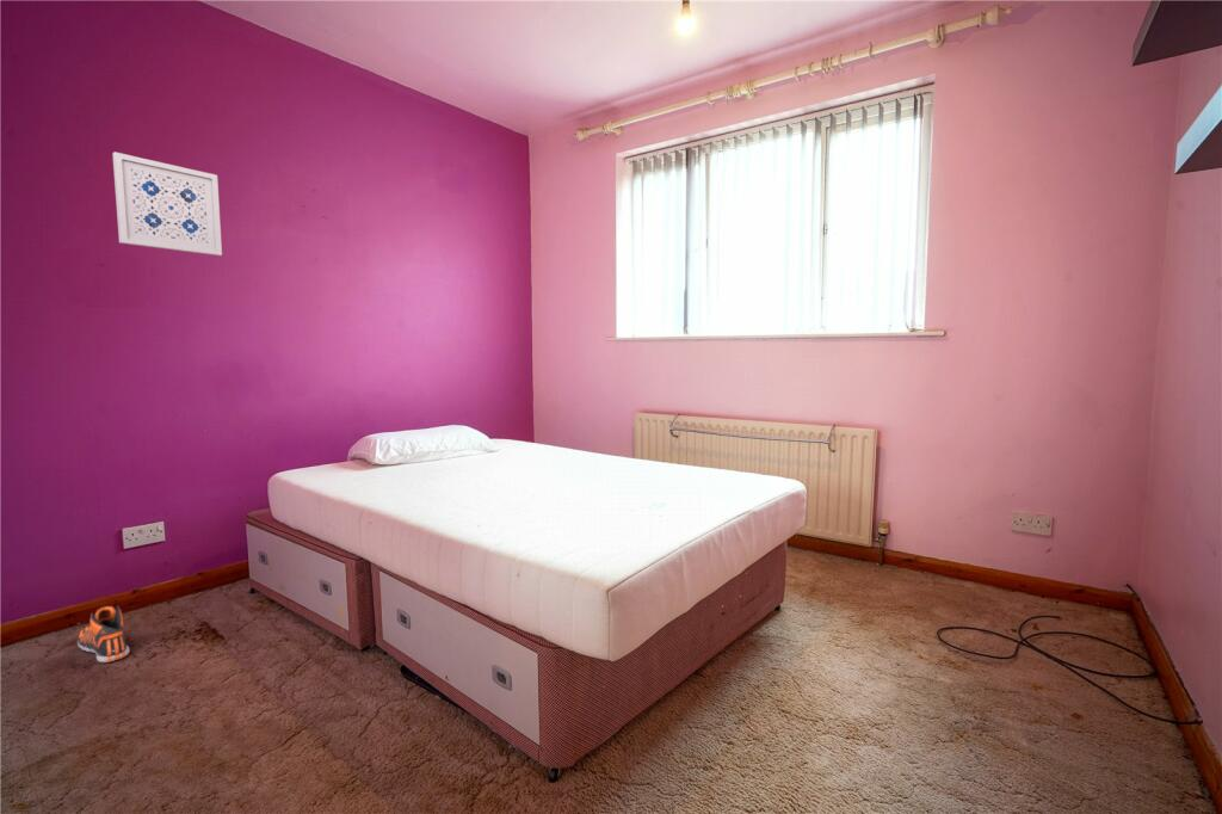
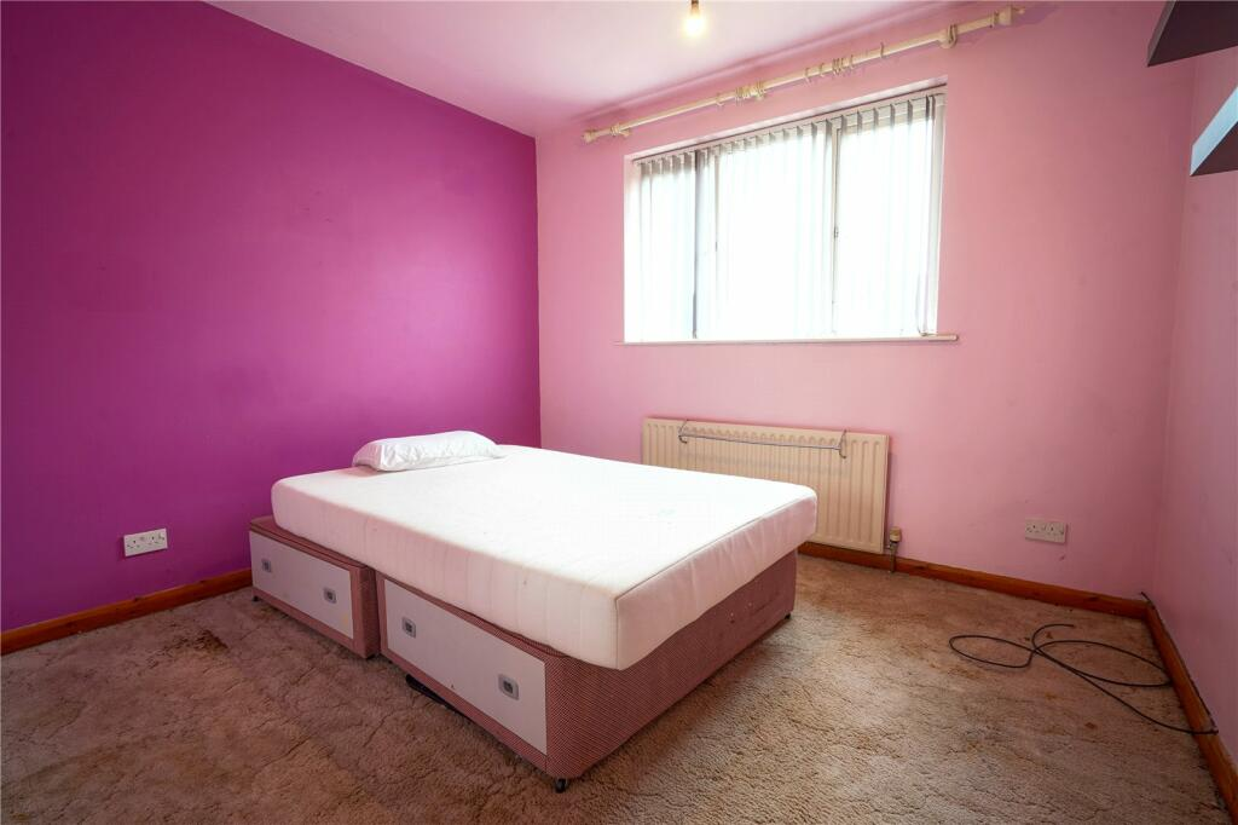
- wall art [111,150,223,257]
- sneaker [76,605,130,664]
